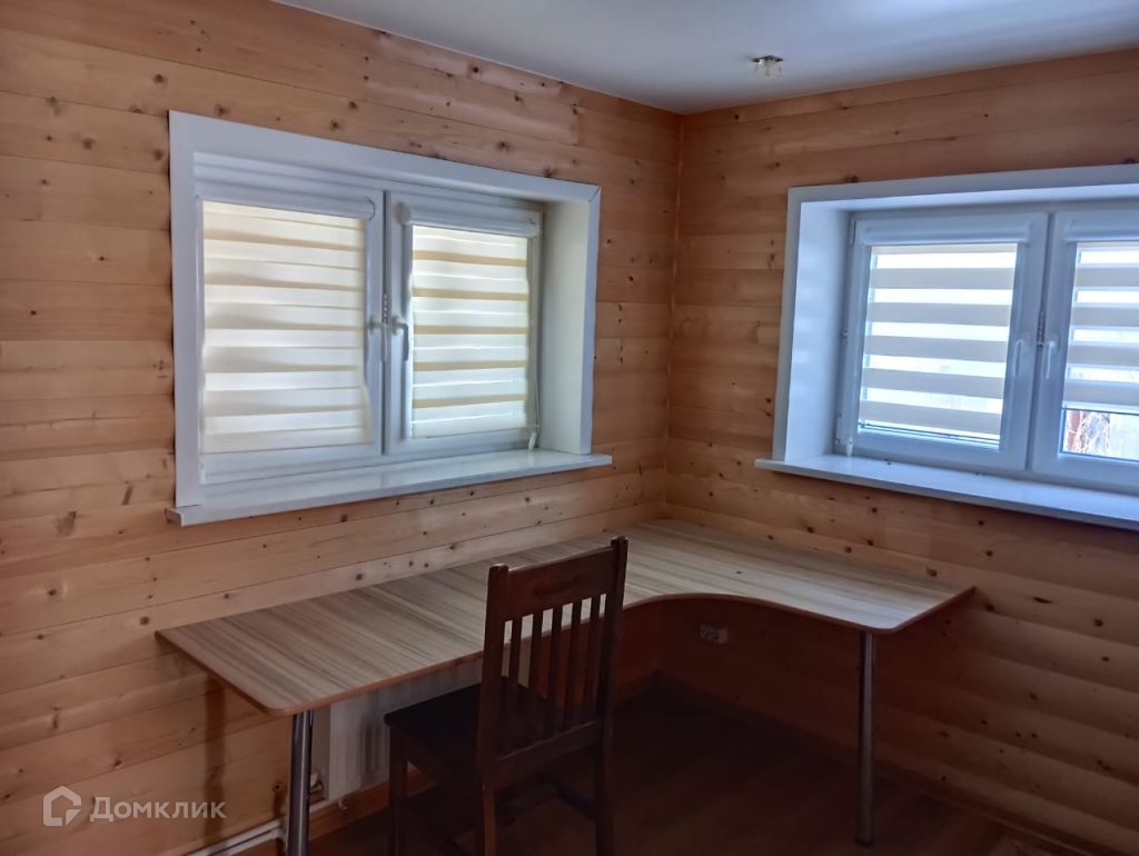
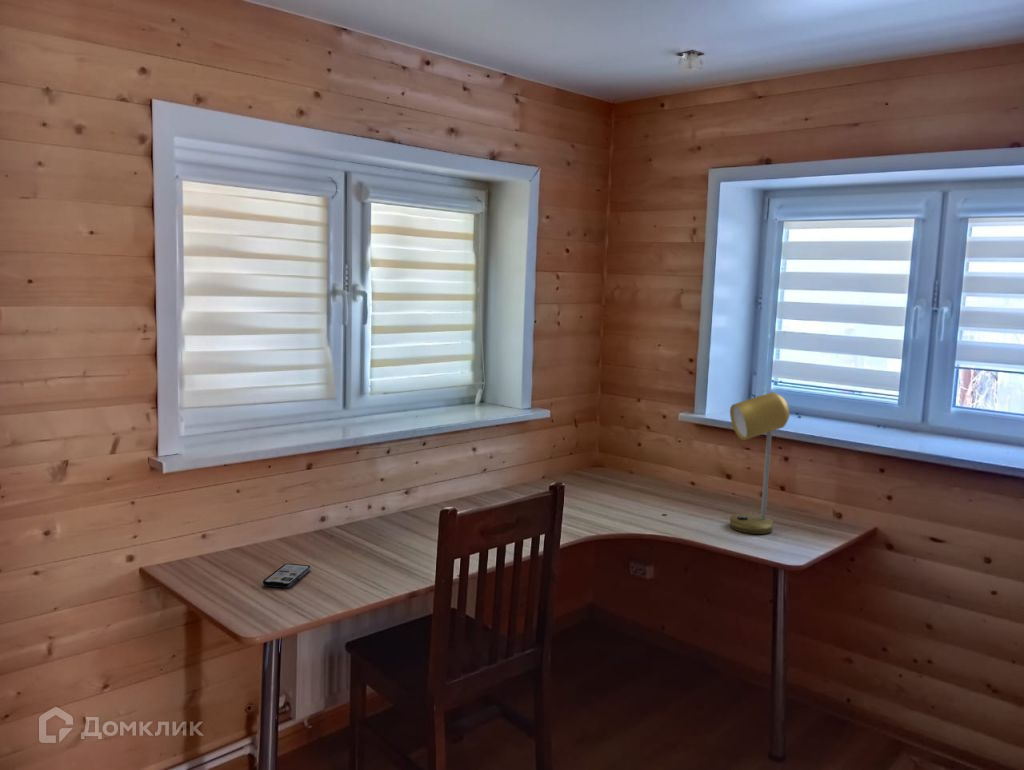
+ desk lamp [729,391,791,535]
+ phone case [262,563,312,588]
